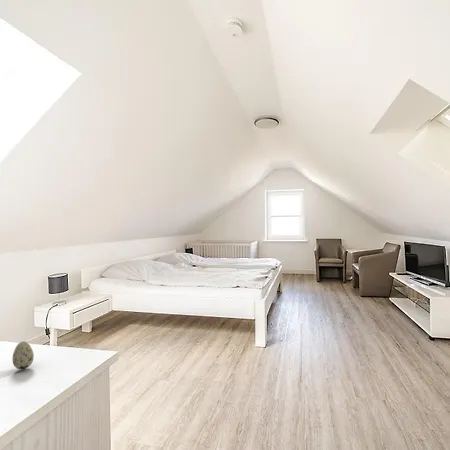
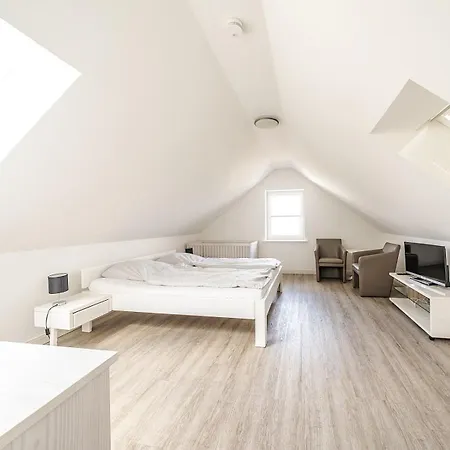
- speckled egg [11,340,35,371]
